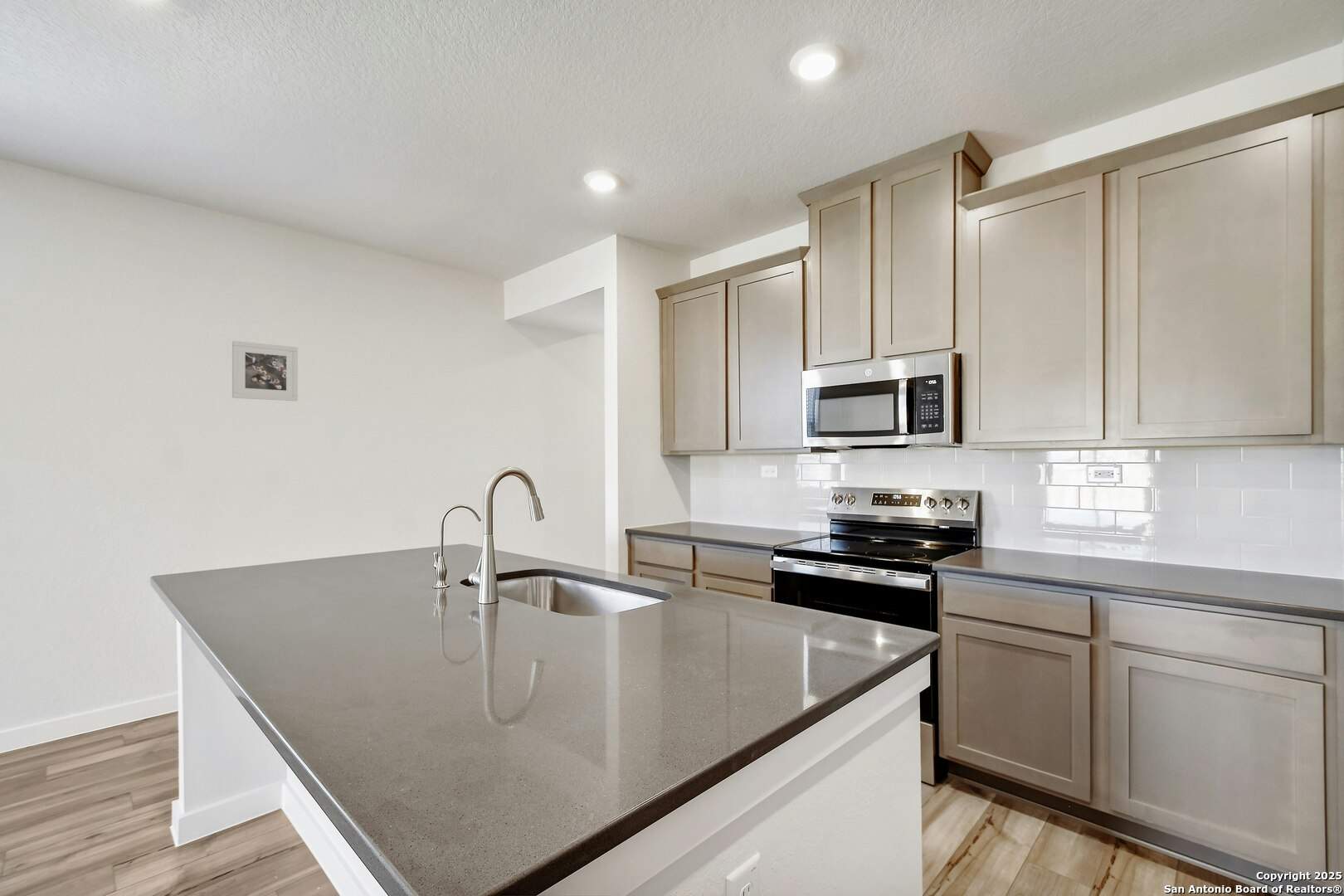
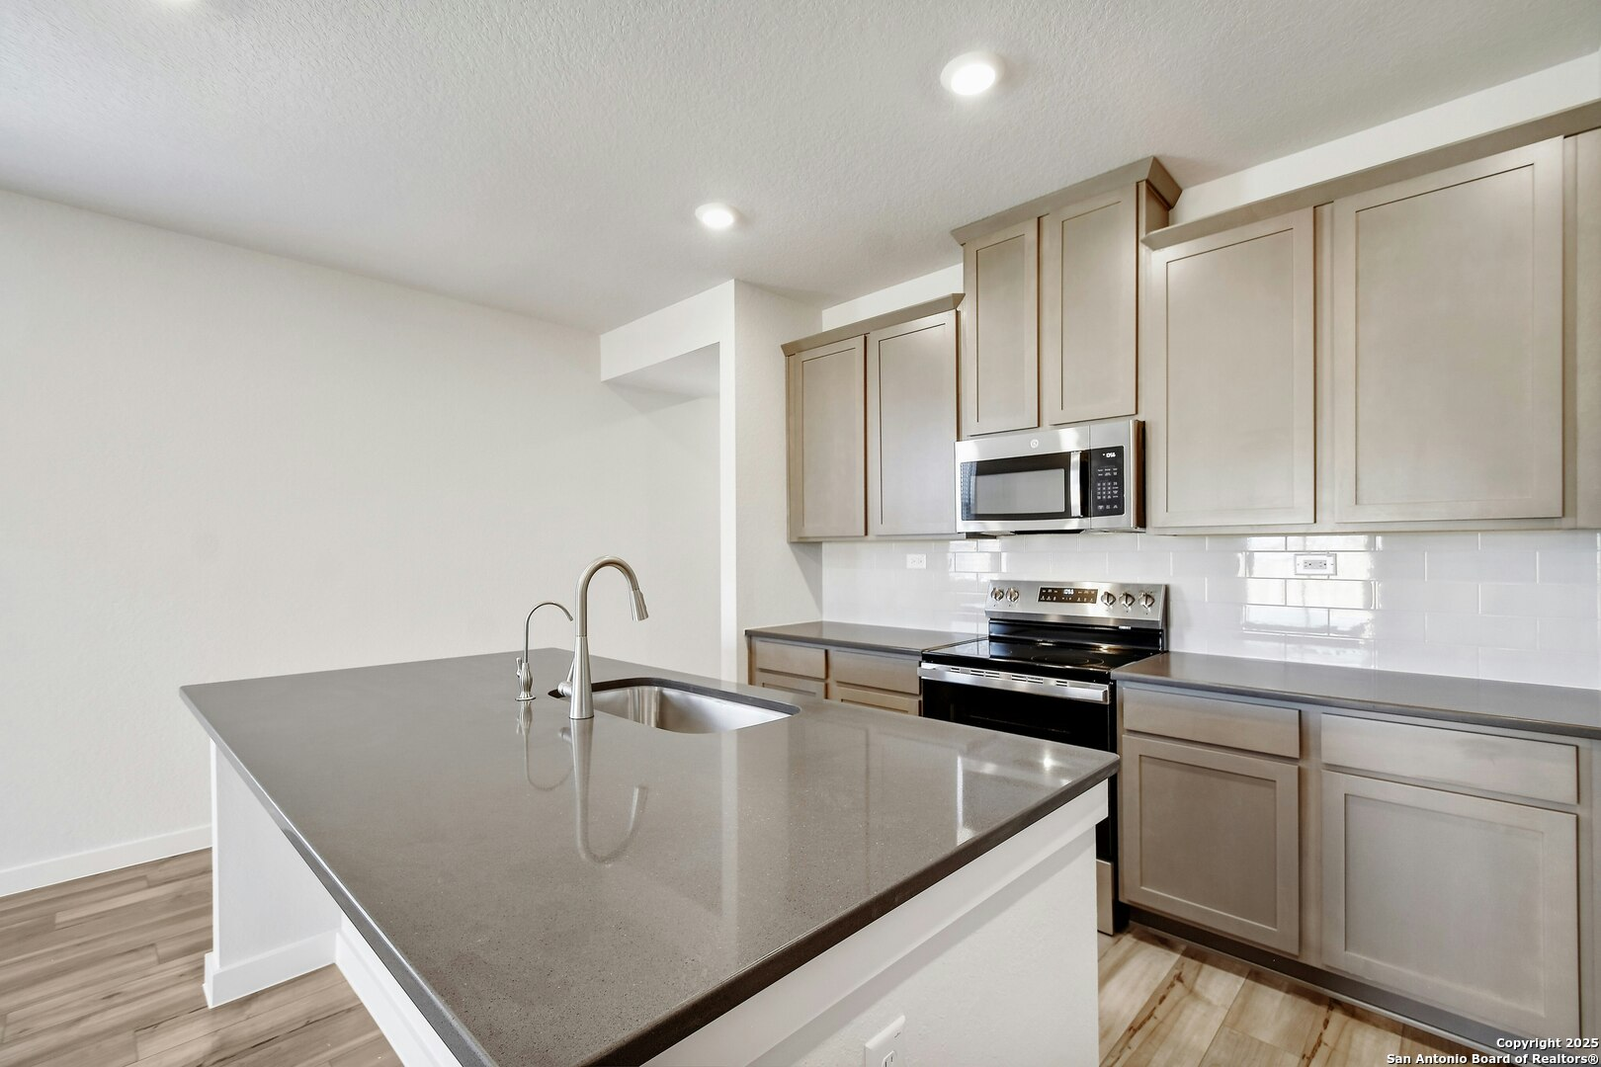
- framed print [231,340,299,402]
